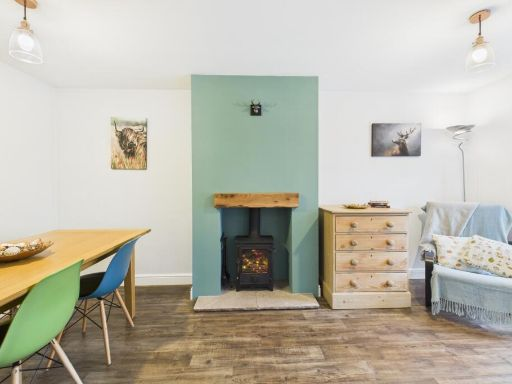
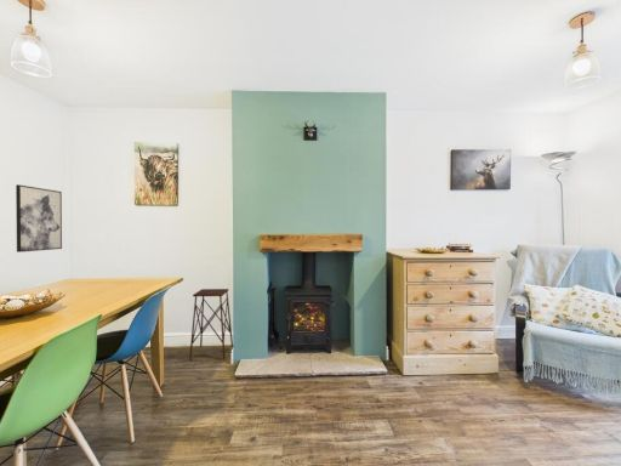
+ wall art [15,183,63,254]
+ side table [188,288,234,362]
